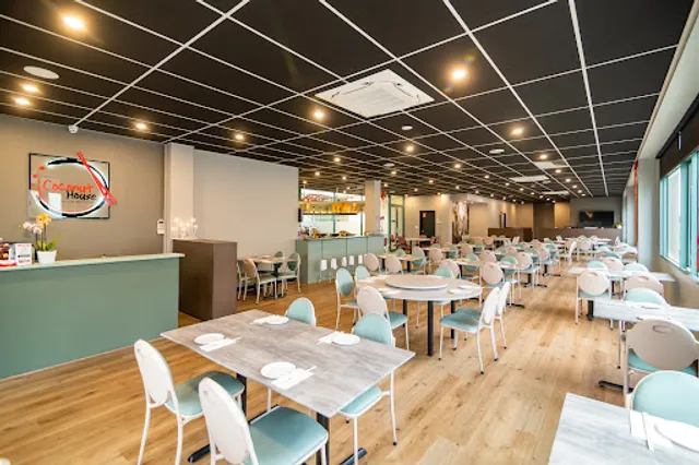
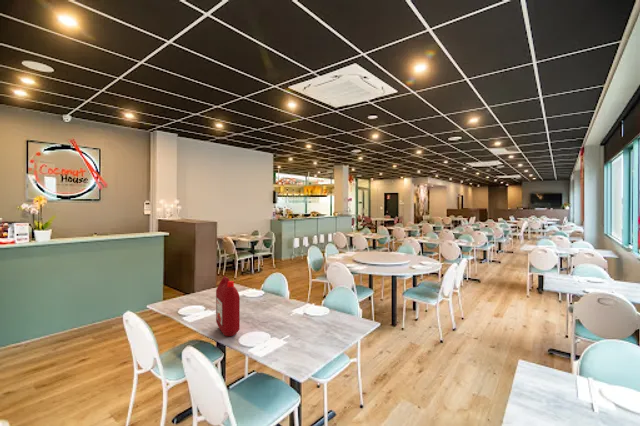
+ ketchup jug [215,275,241,337]
